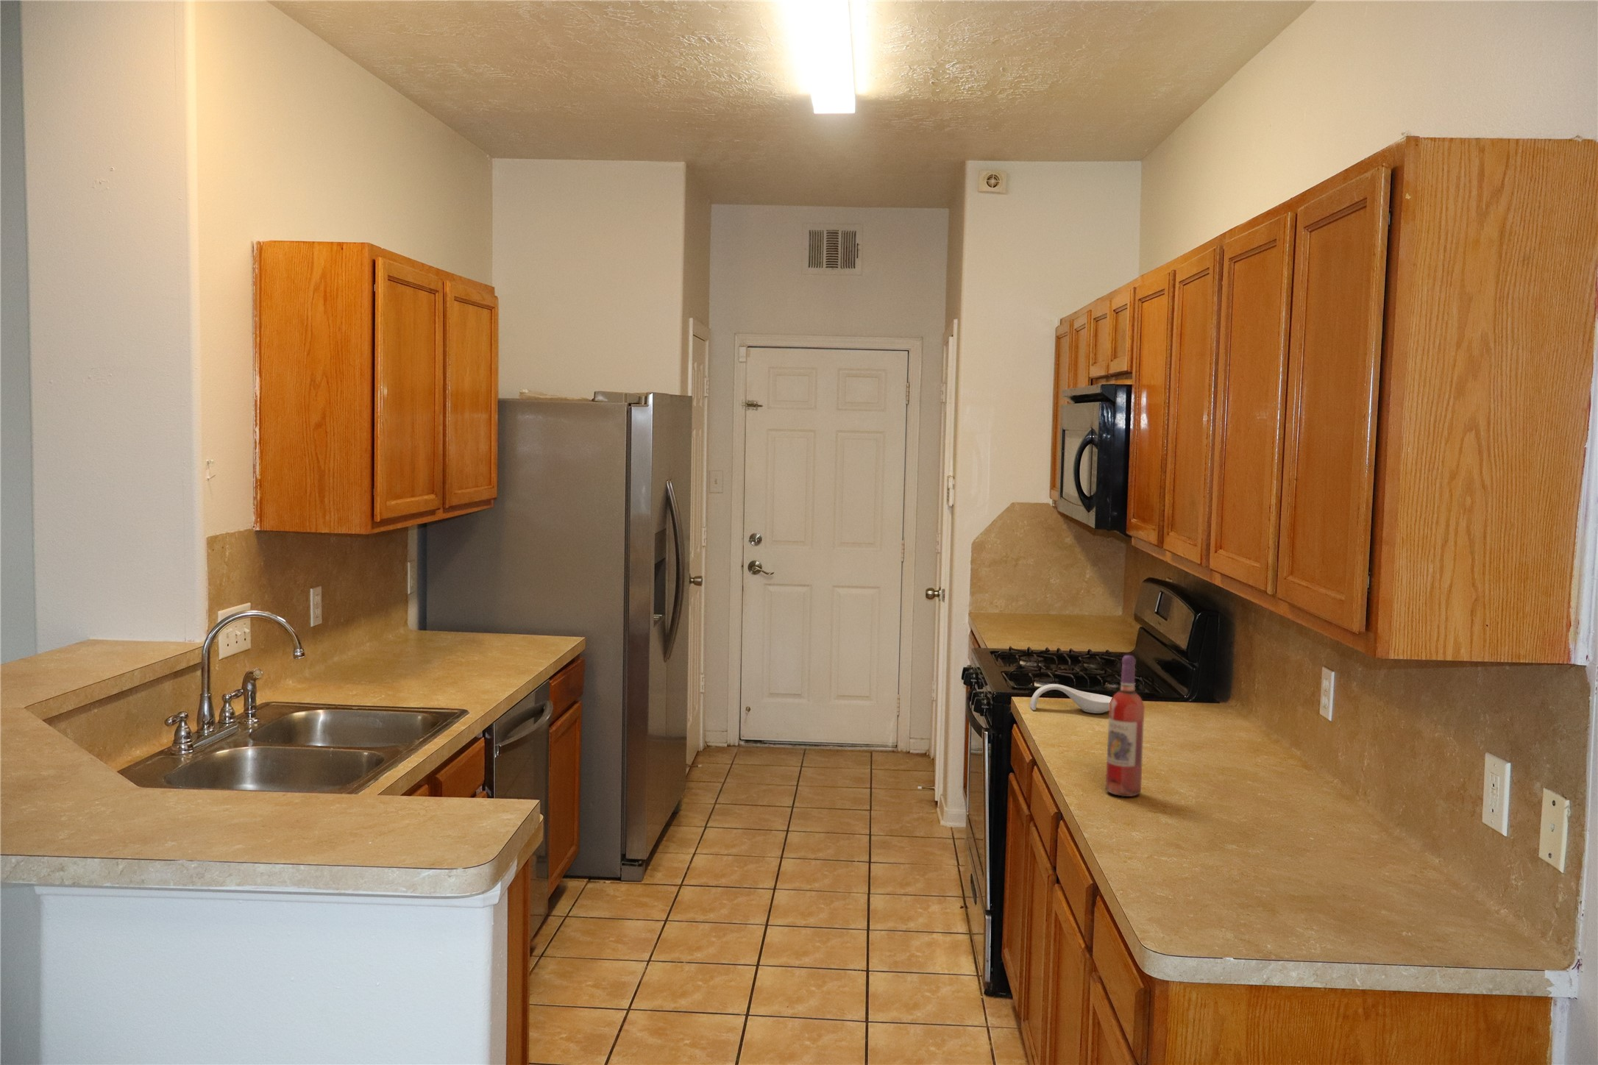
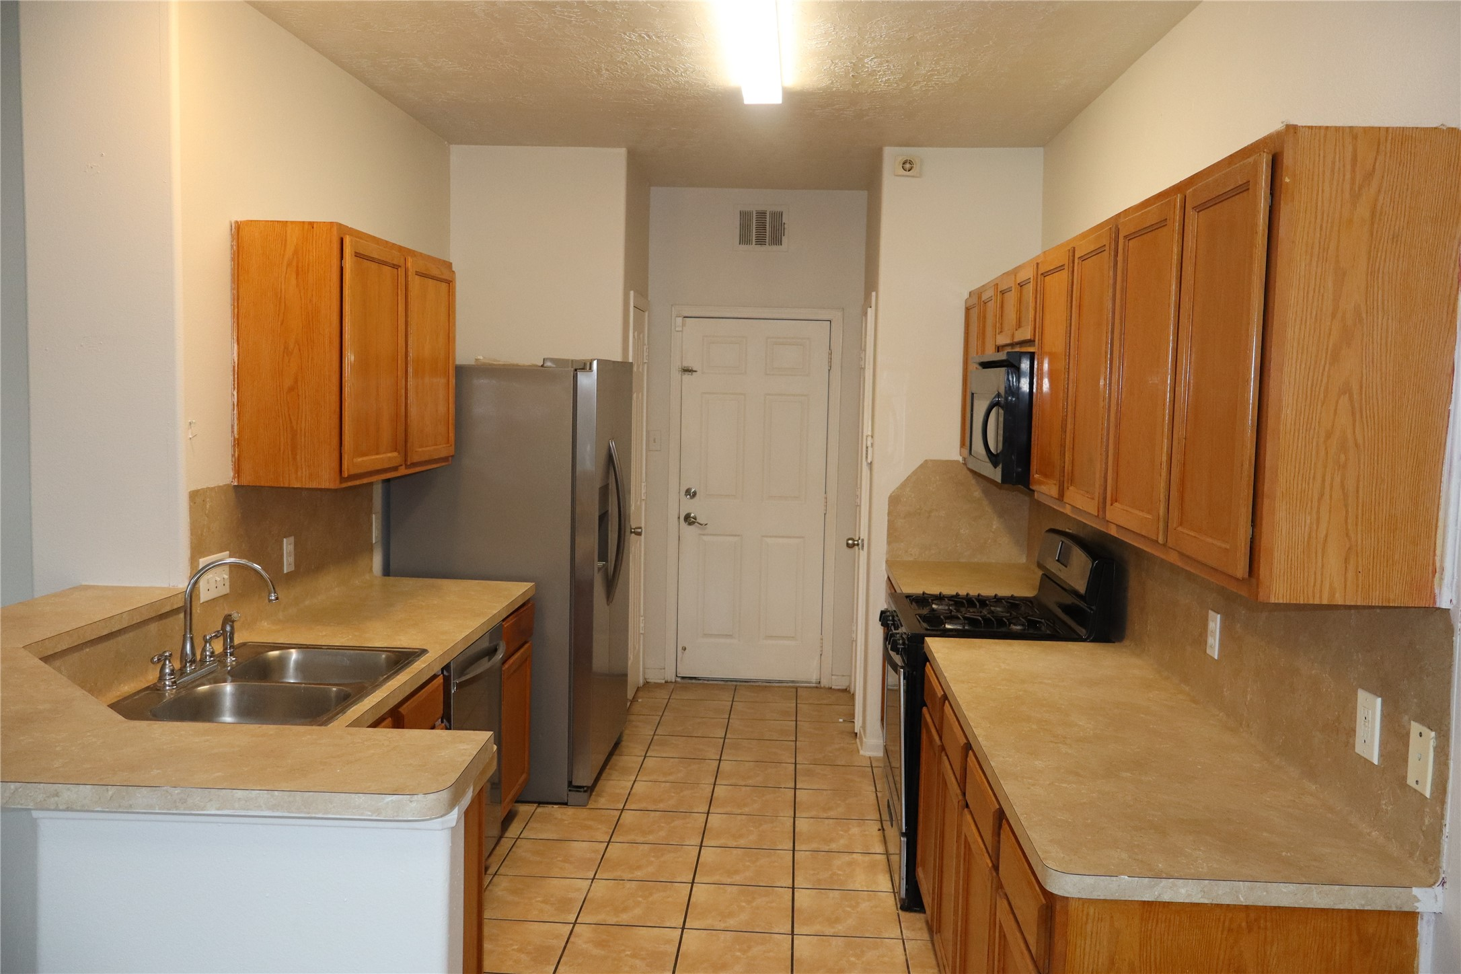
- wine bottle [1105,655,1145,798]
- spoon rest [1030,683,1113,714]
